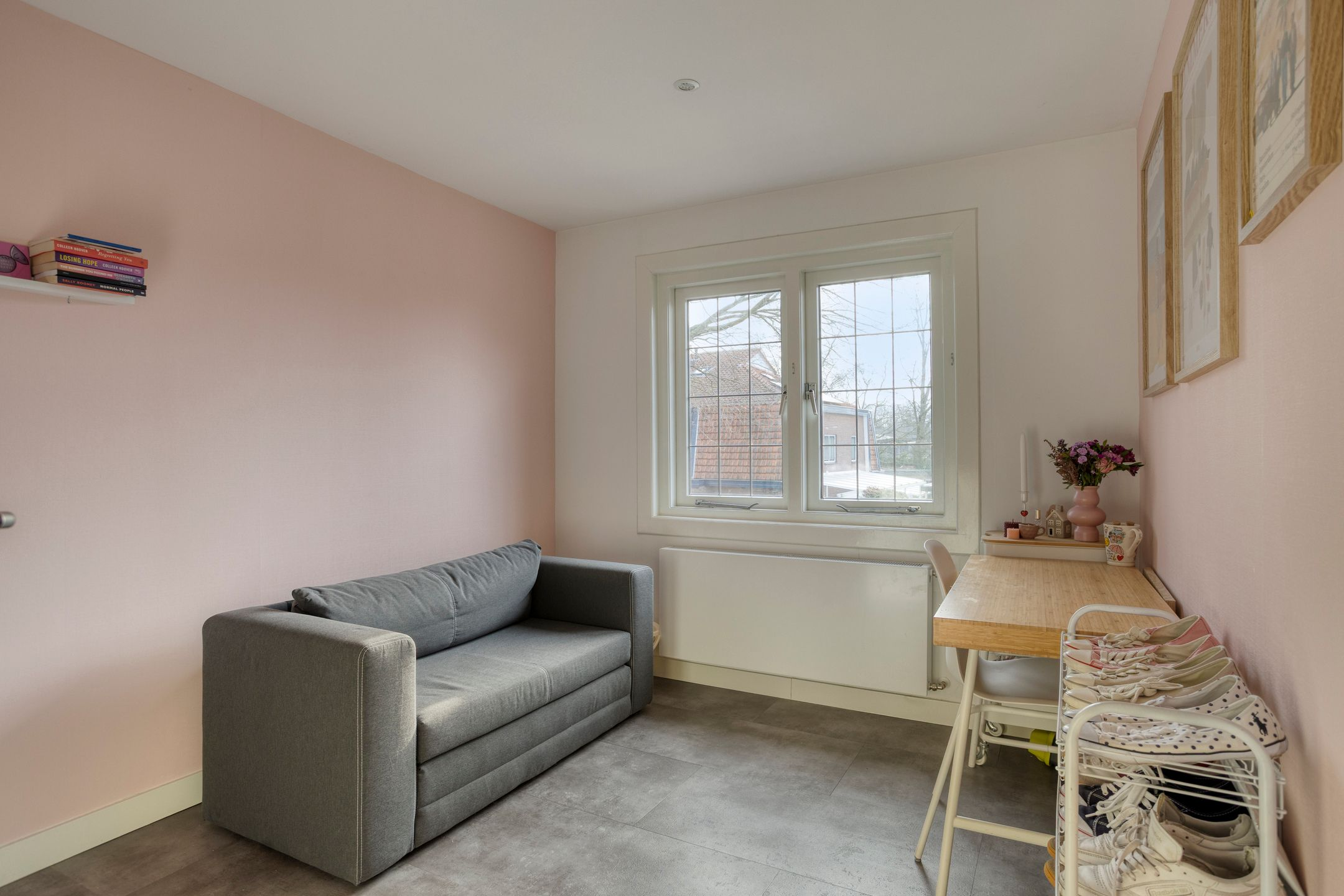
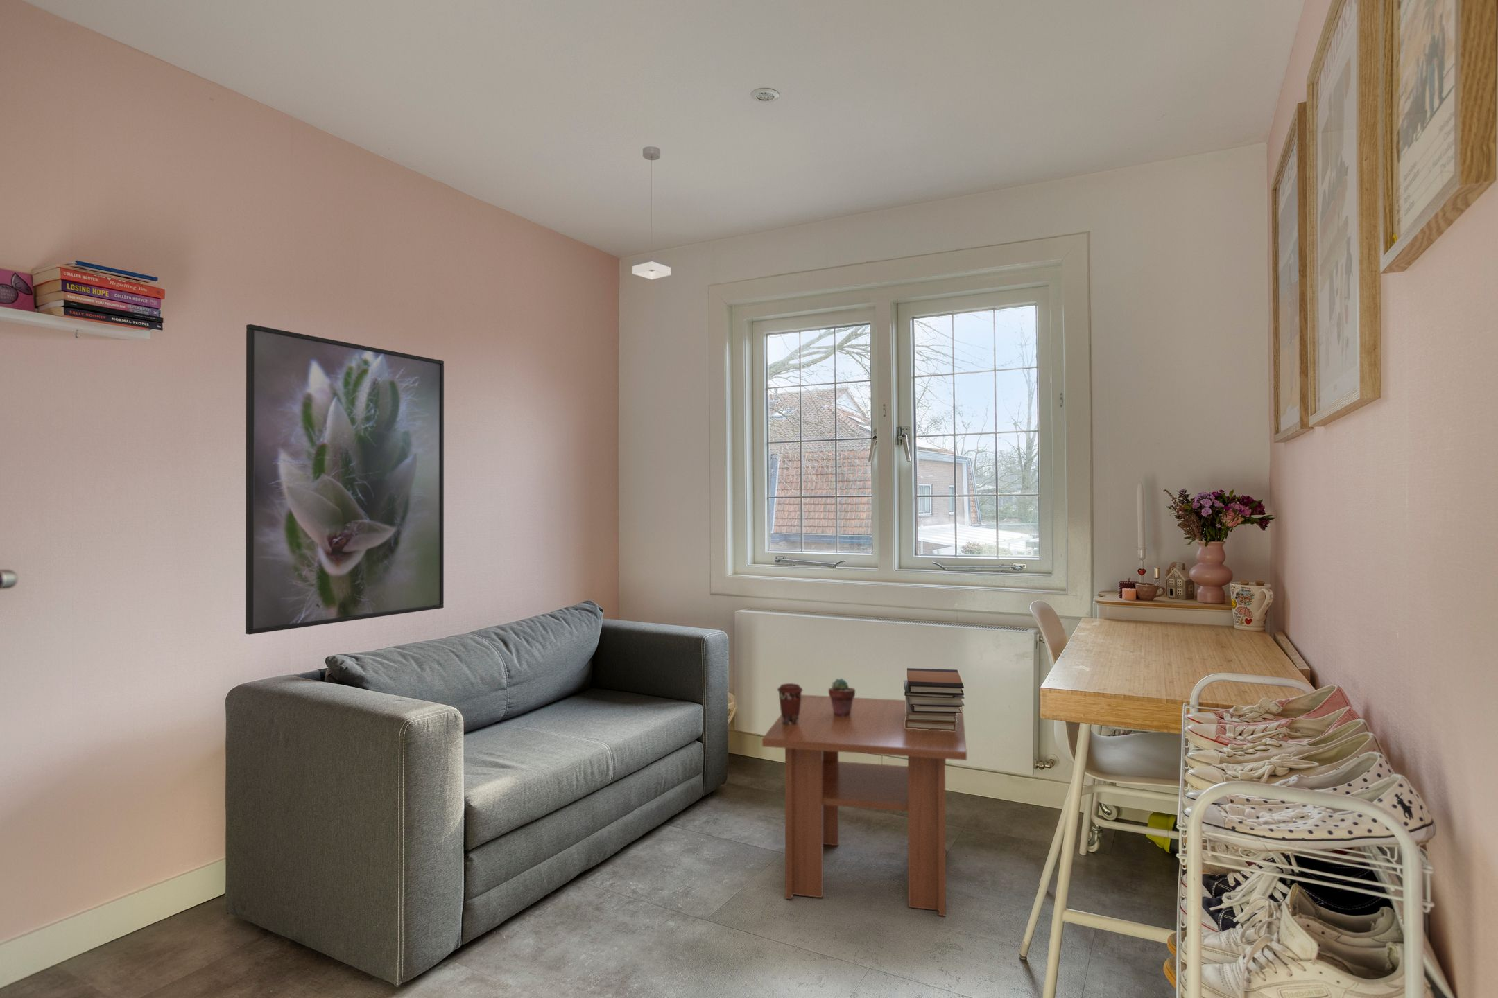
+ potted succulent [828,678,856,716]
+ pendant lamp [632,146,671,280]
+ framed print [245,324,445,636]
+ coffee table [761,694,967,917]
+ coffee cup [777,683,804,725]
+ book stack [903,667,965,731]
